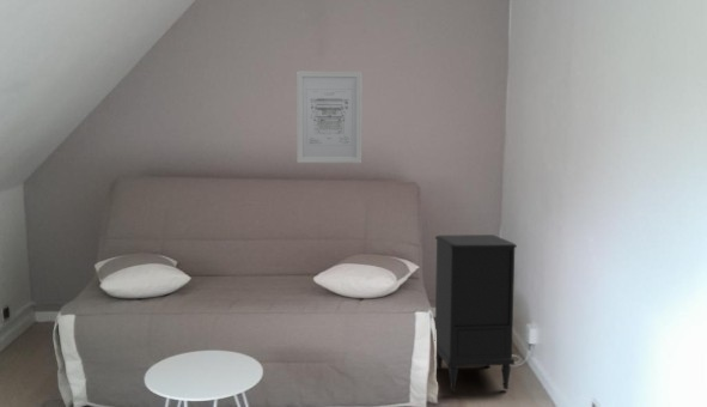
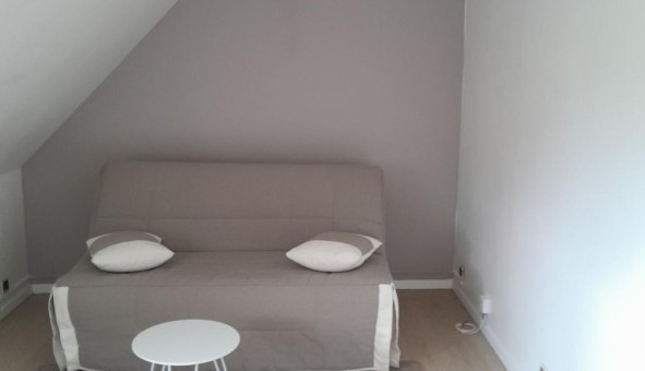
- wall art [295,69,364,164]
- nightstand [434,233,518,393]
